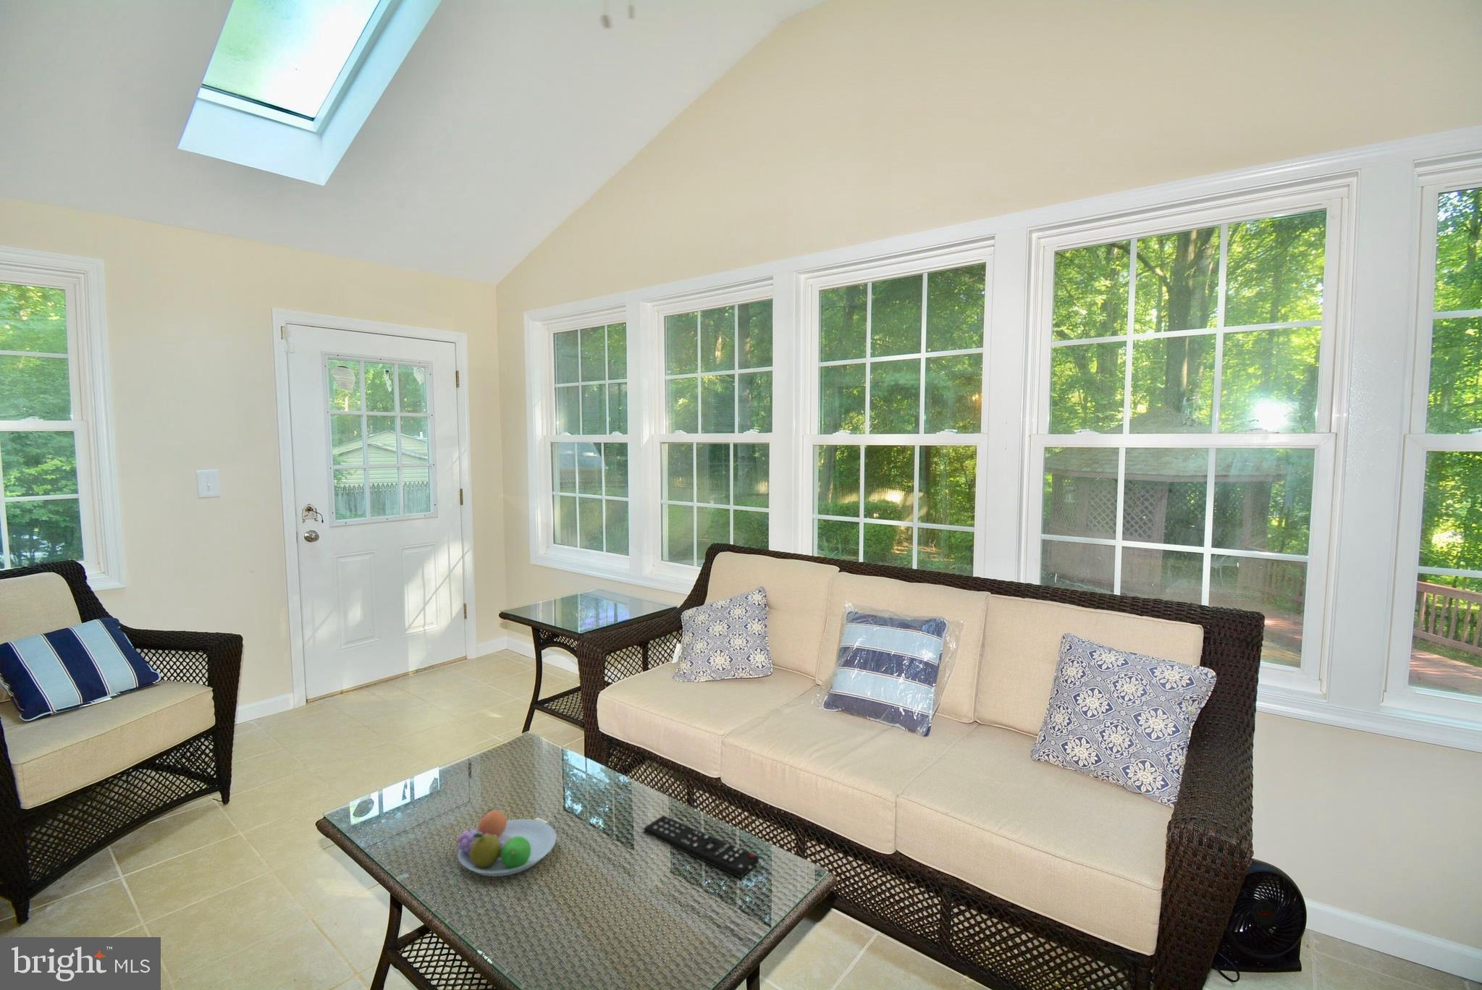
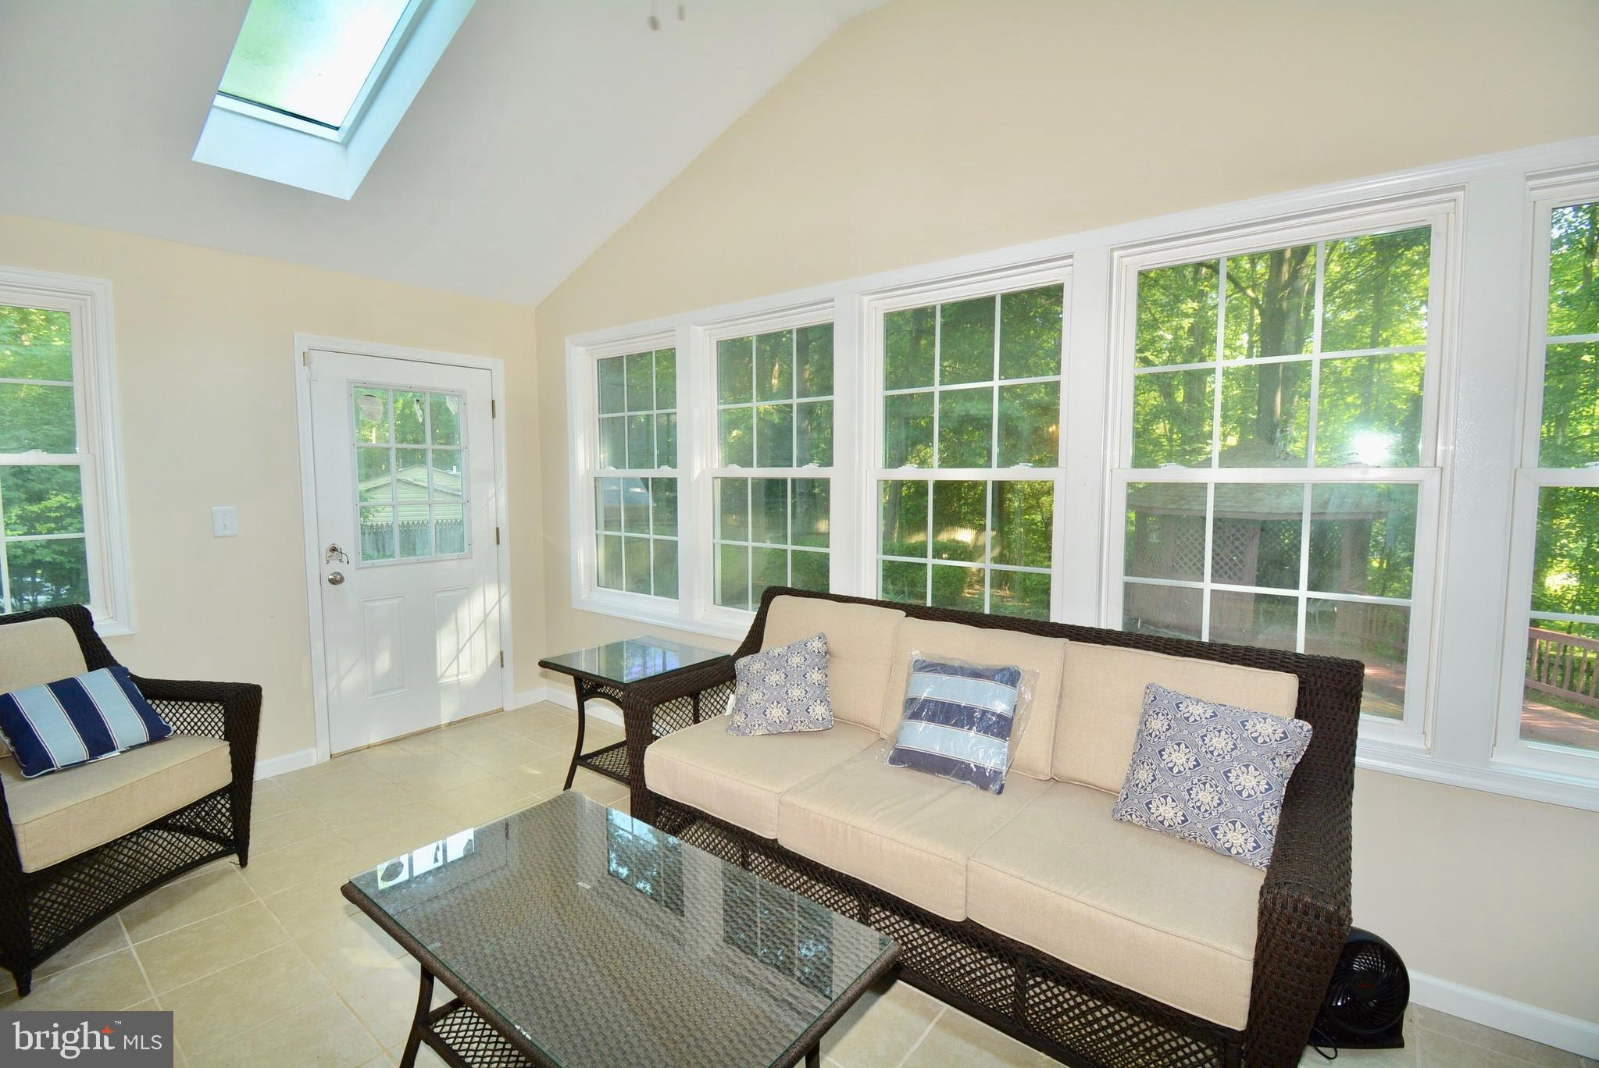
- fruit bowl [455,808,557,877]
- remote control [643,814,759,878]
